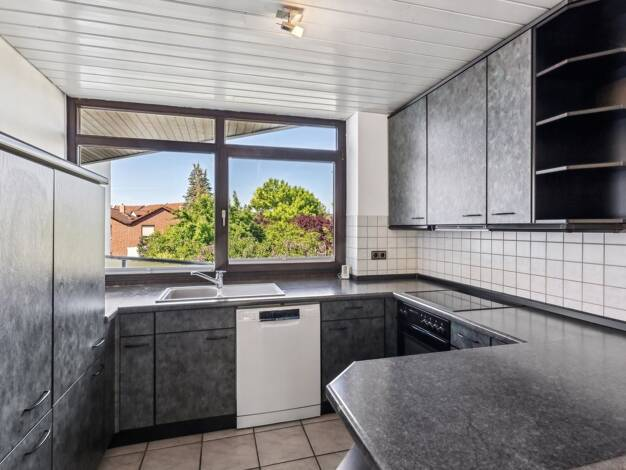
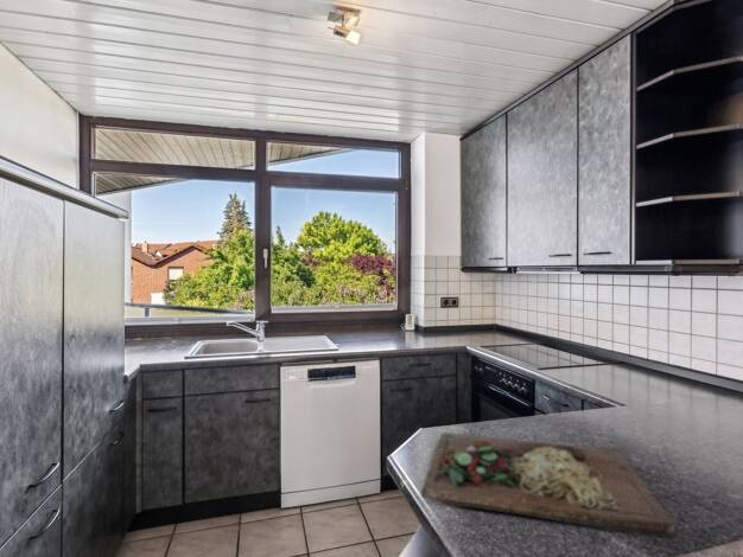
+ cutting board [420,431,678,538]
